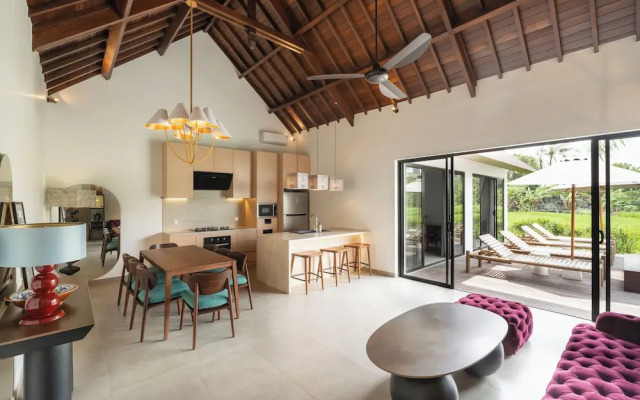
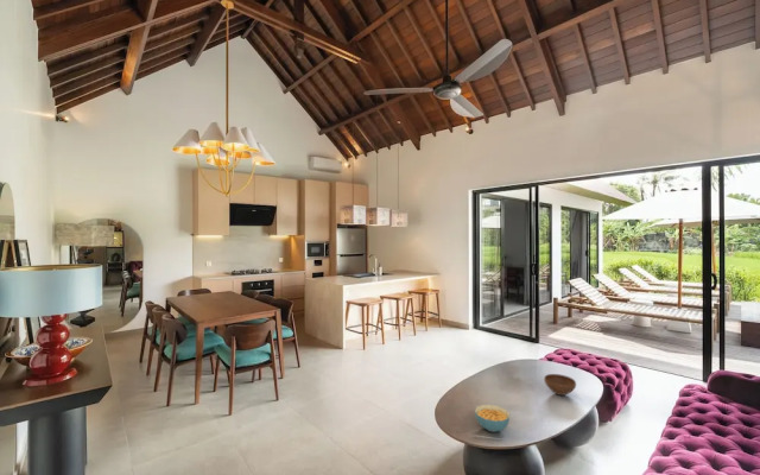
+ cereal bowl [474,404,511,433]
+ bowl [543,373,577,397]
